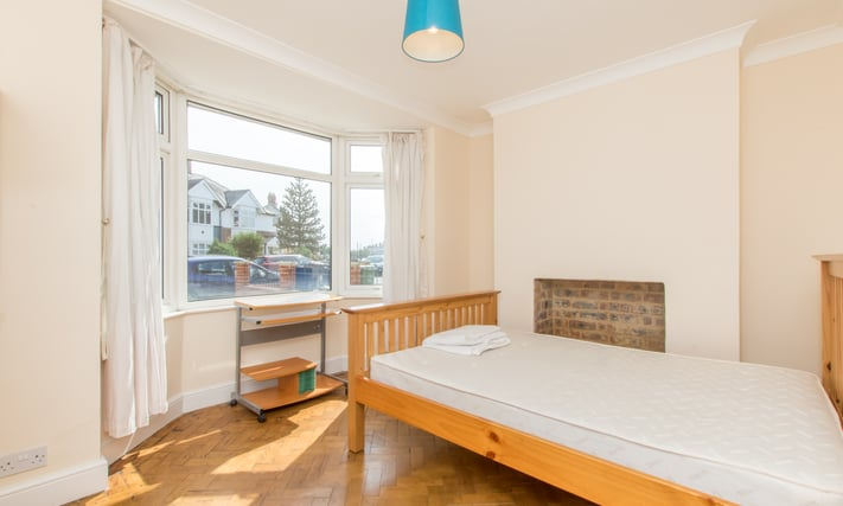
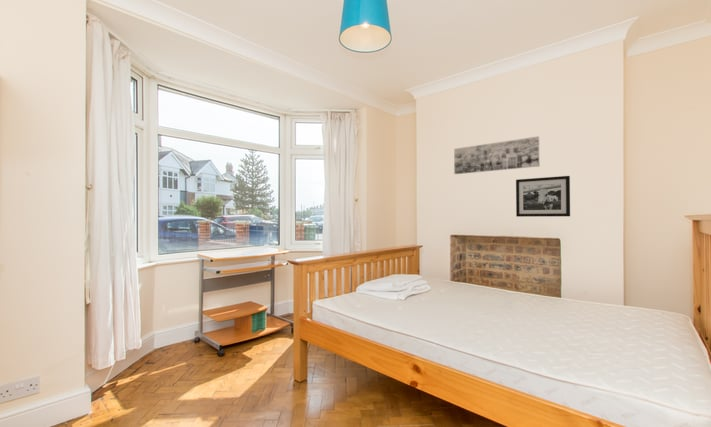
+ picture frame [515,175,571,218]
+ wall art [453,135,540,175]
